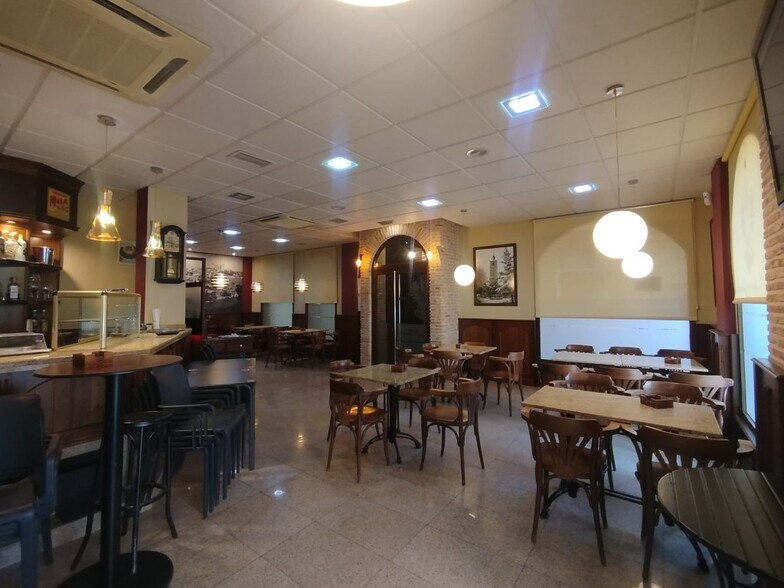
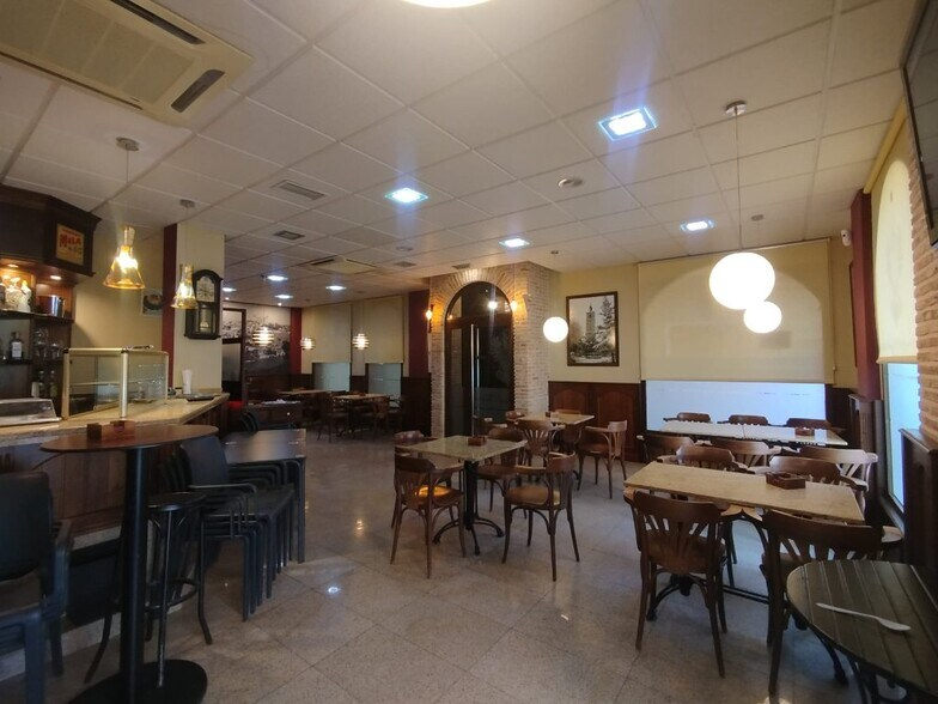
+ spoon [815,602,912,631]
